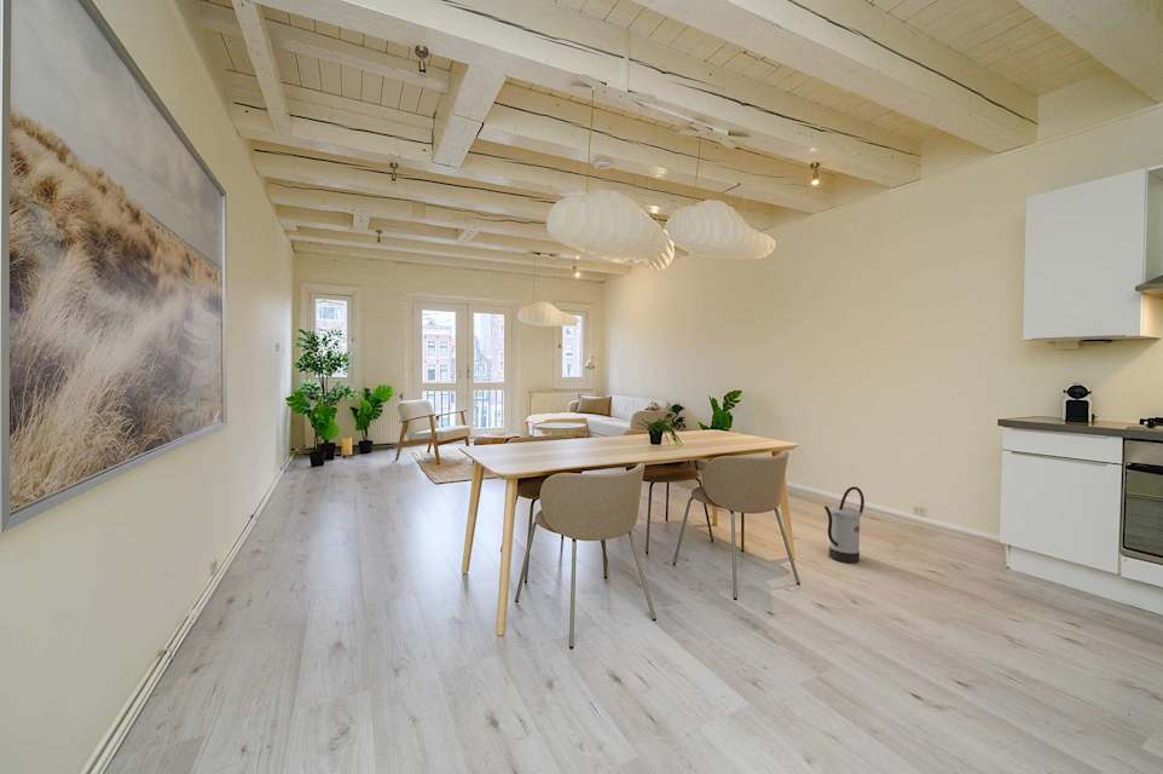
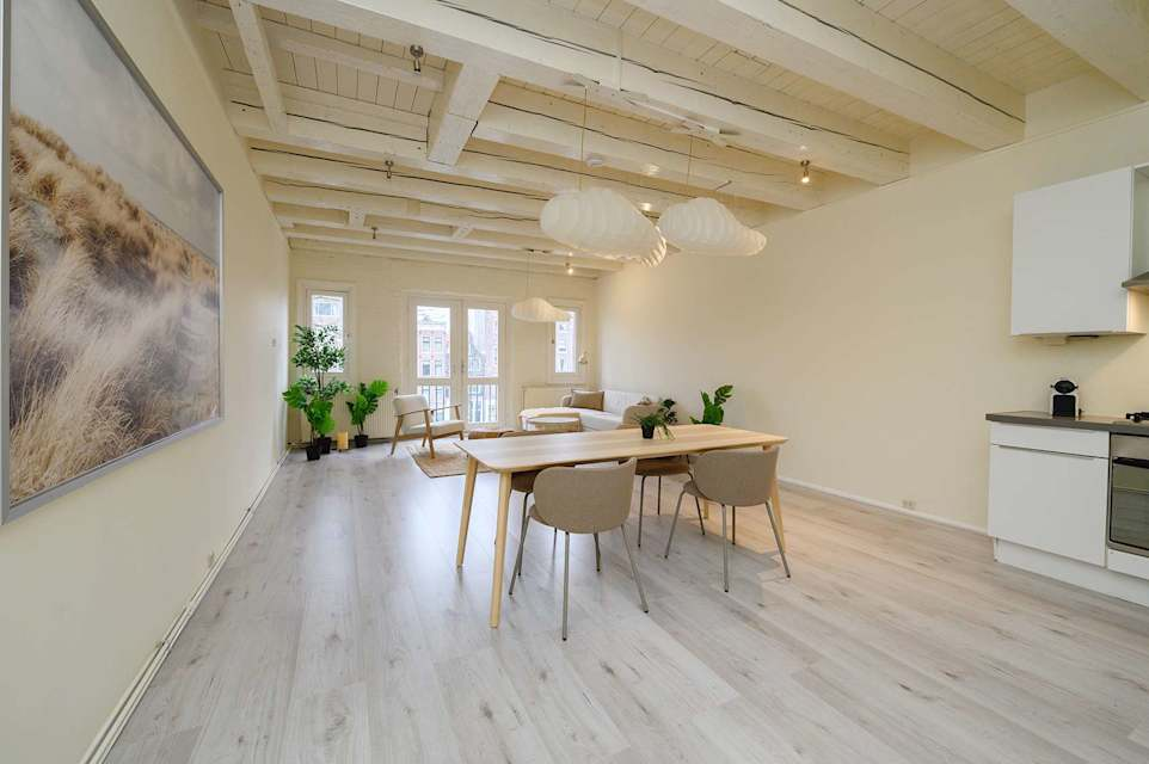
- watering can [823,486,866,565]
